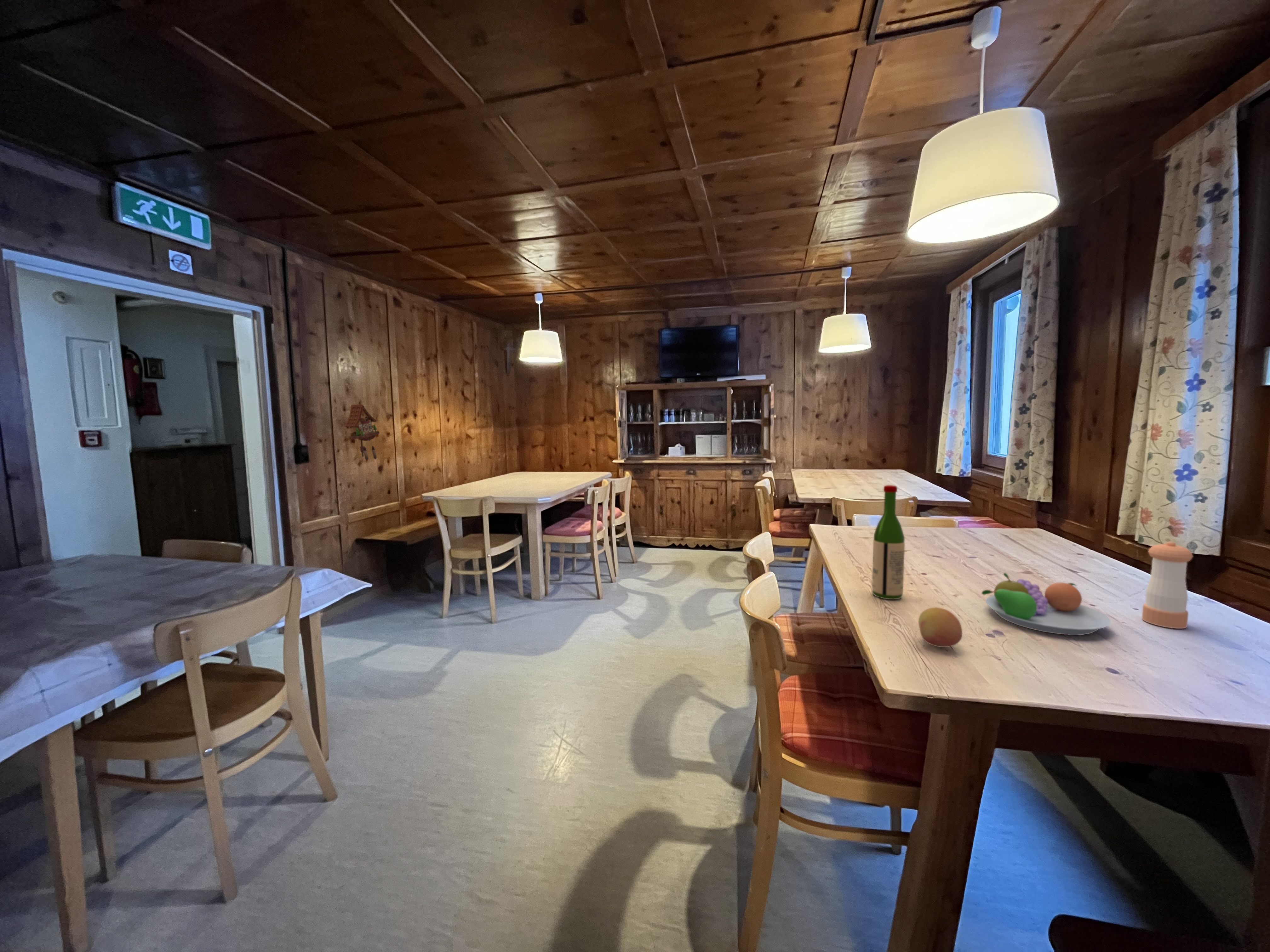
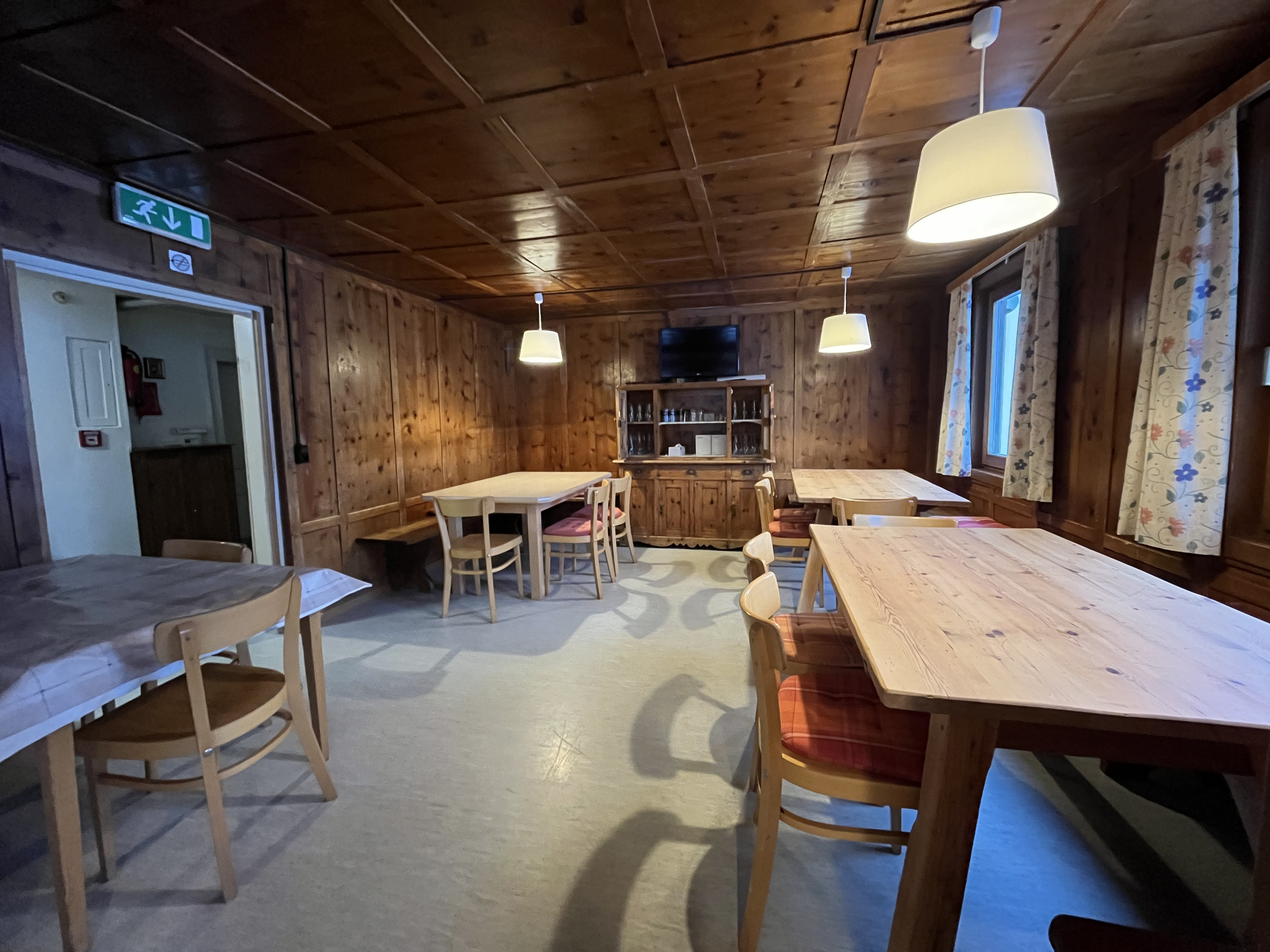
- wine bottle [872,485,905,600]
- cuckoo clock [344,404,380,460]
- fruit [918,607,963,648]
- pepper shaker [1141,541,1193,629]
- fruit bowl [981,573,1111,635]
